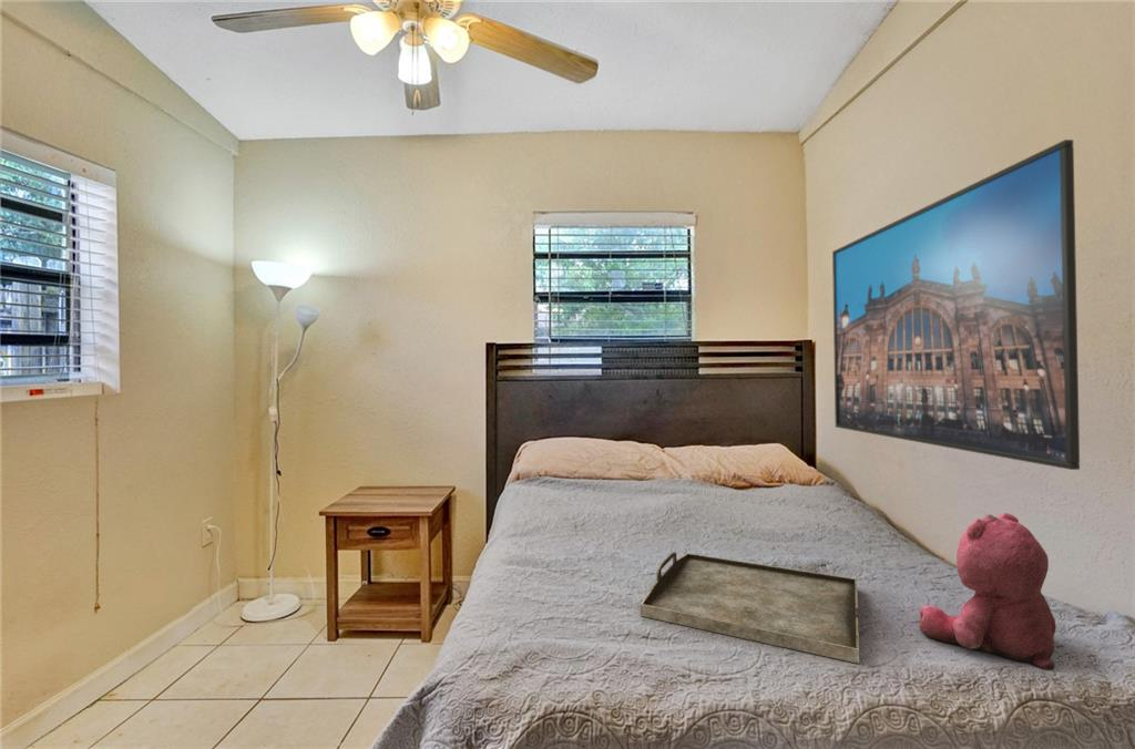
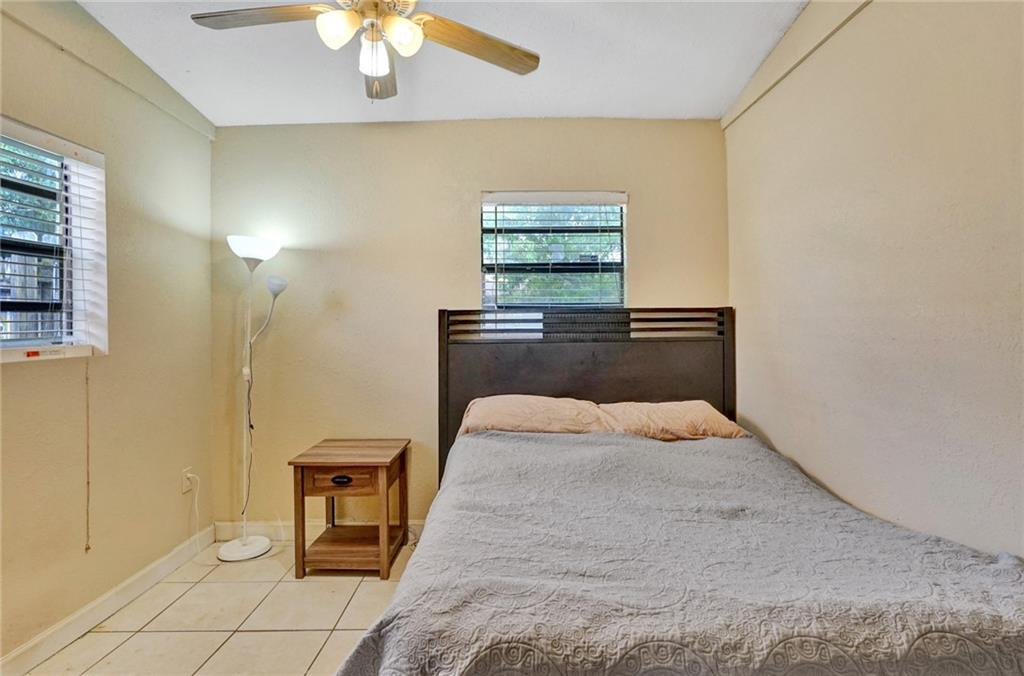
- teddy bear [919,512,1057,670]
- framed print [831,138,1081,471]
- serving tray [640,551,860,665]
